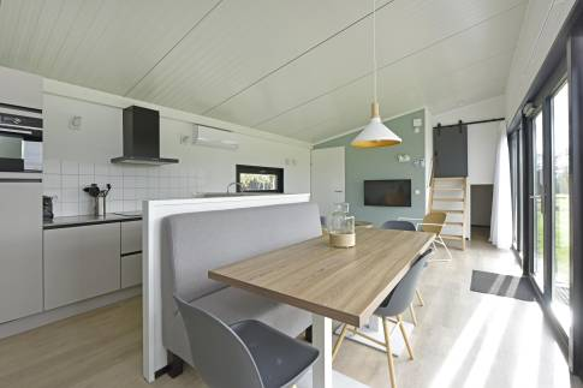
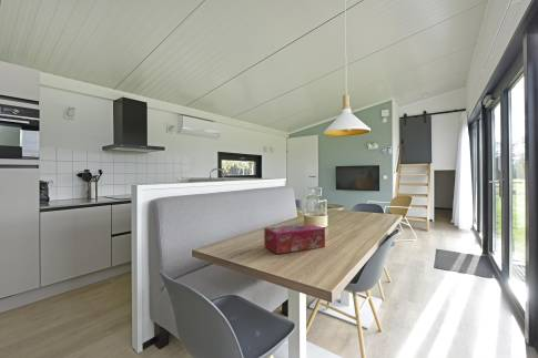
+ tissue box [263,223,326,255]
